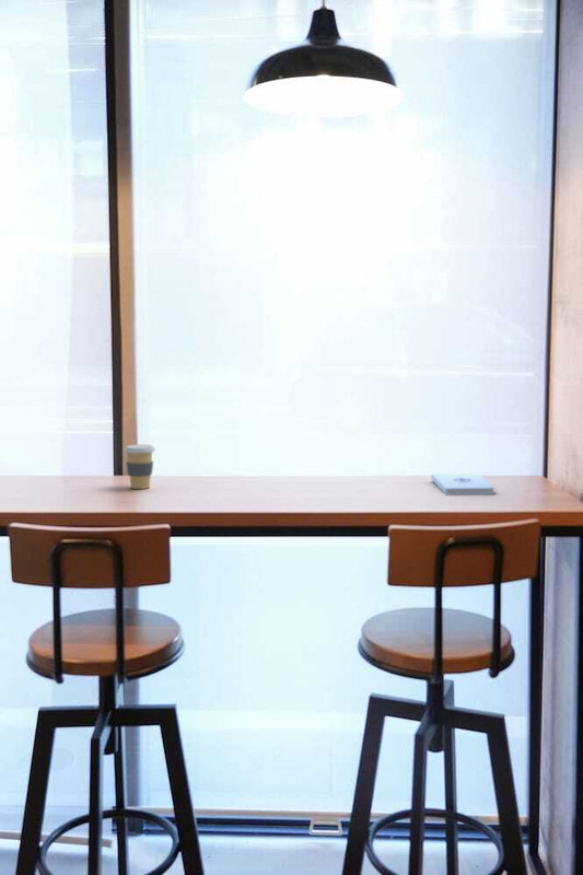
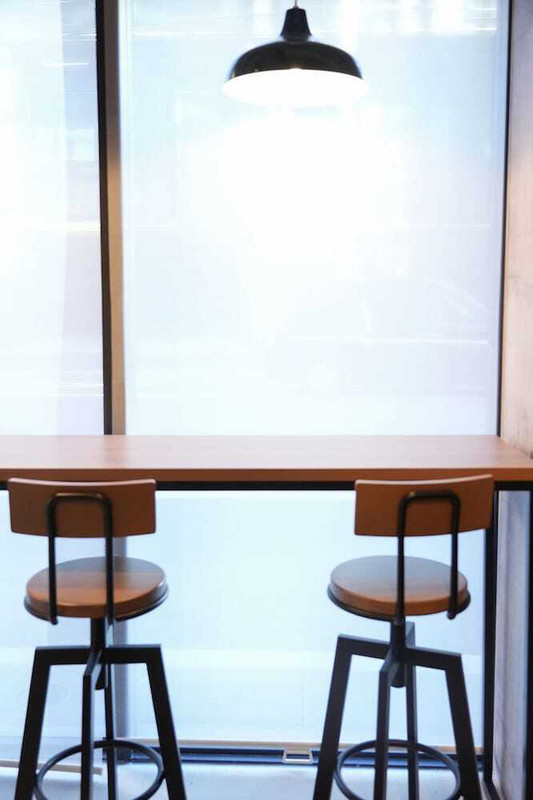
- coffee cup [123,443,156,490]
- notepad [430,472,495,495]
